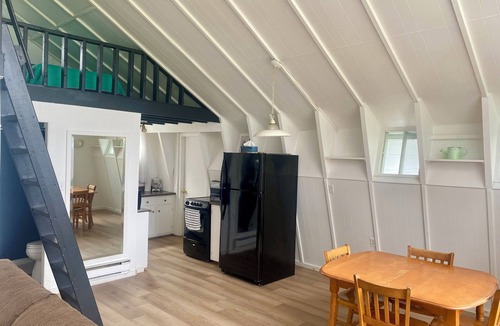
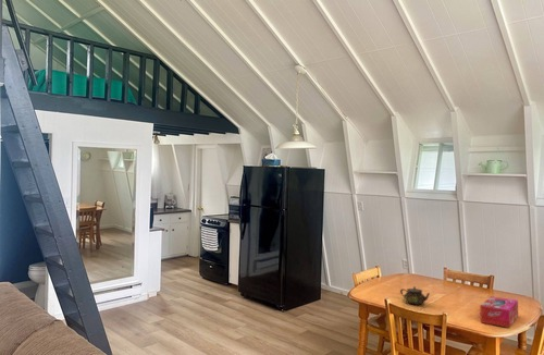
+ tissue box [479,295,519,329]
+ teapot [399,285,431,306]
